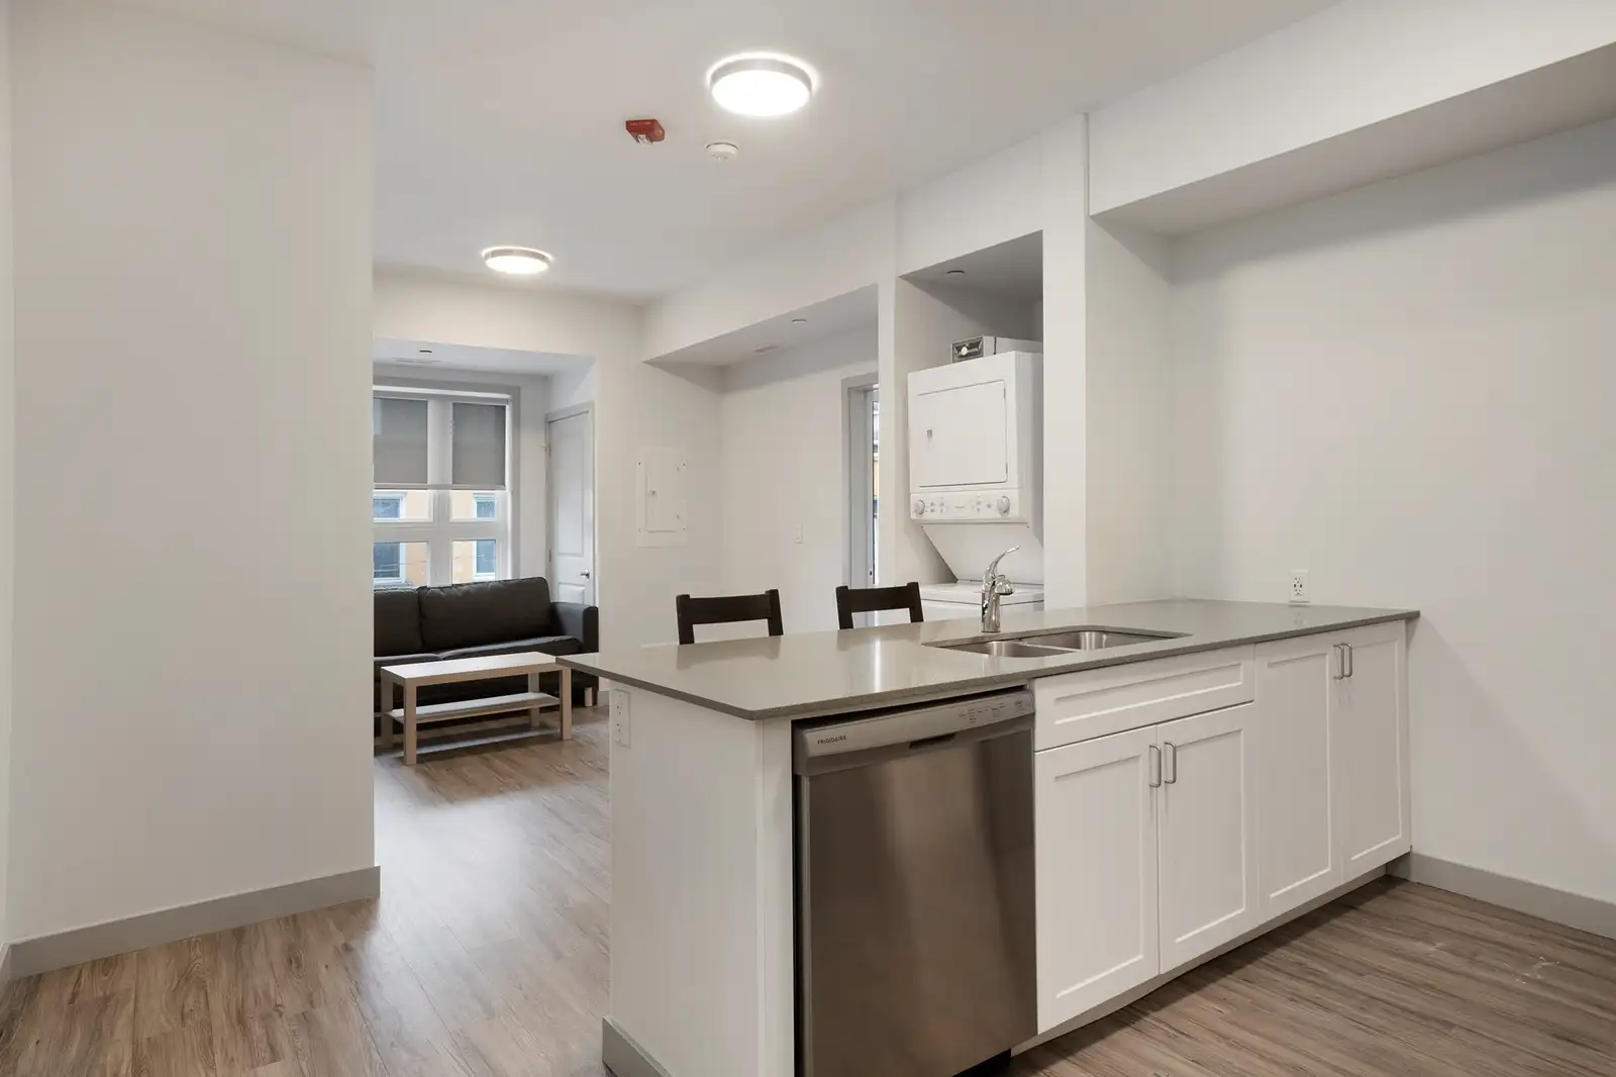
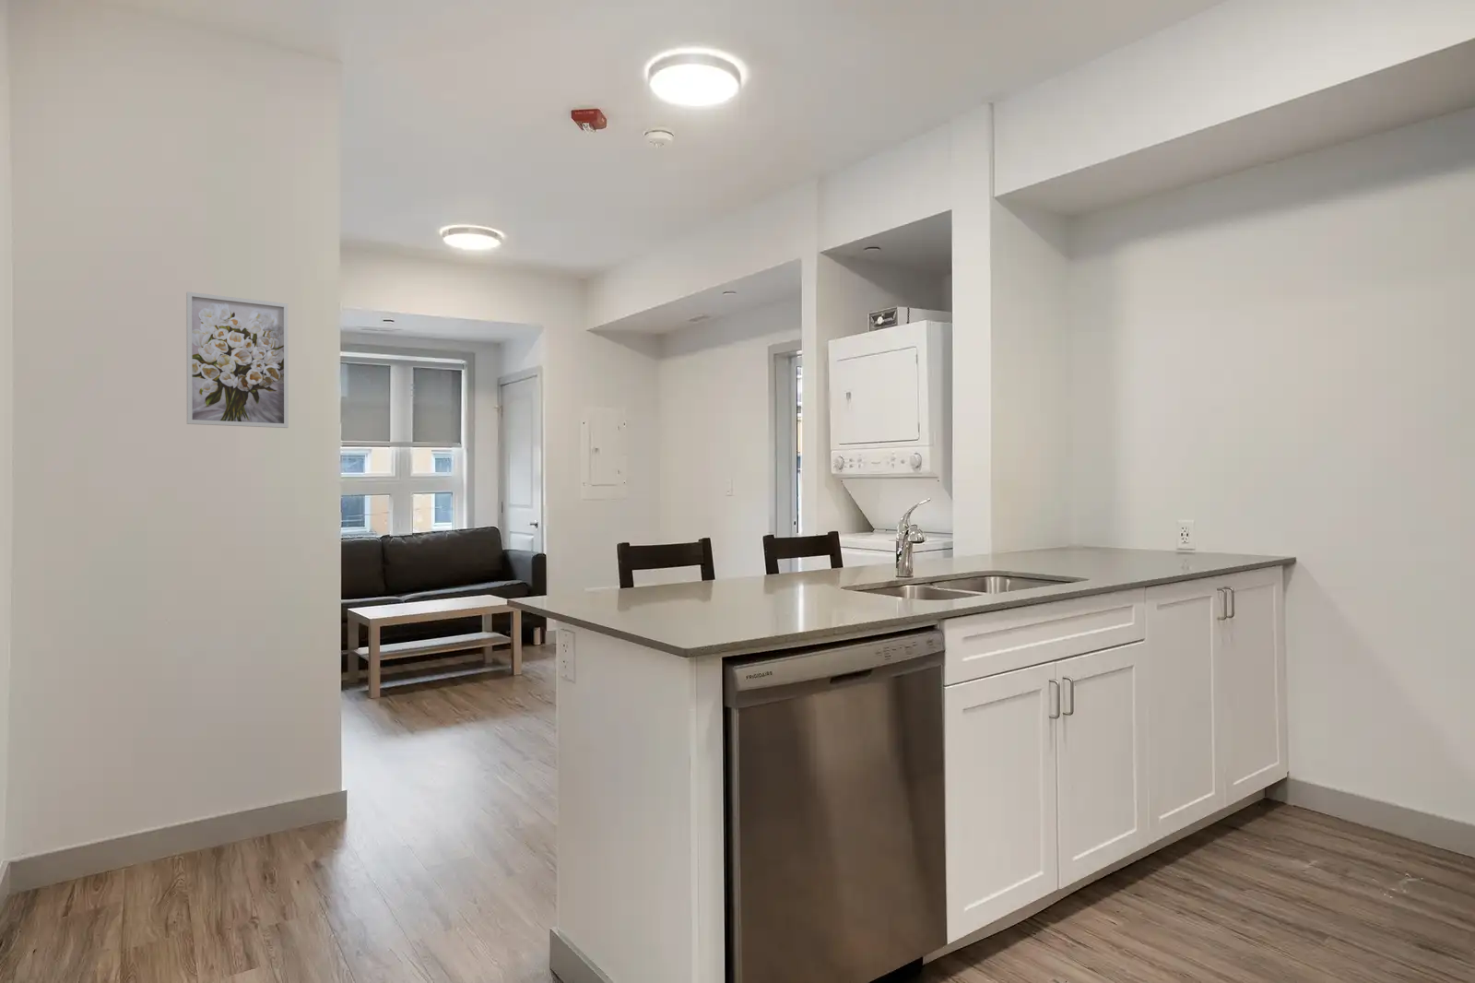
+ wall art [185,292,290,429]
